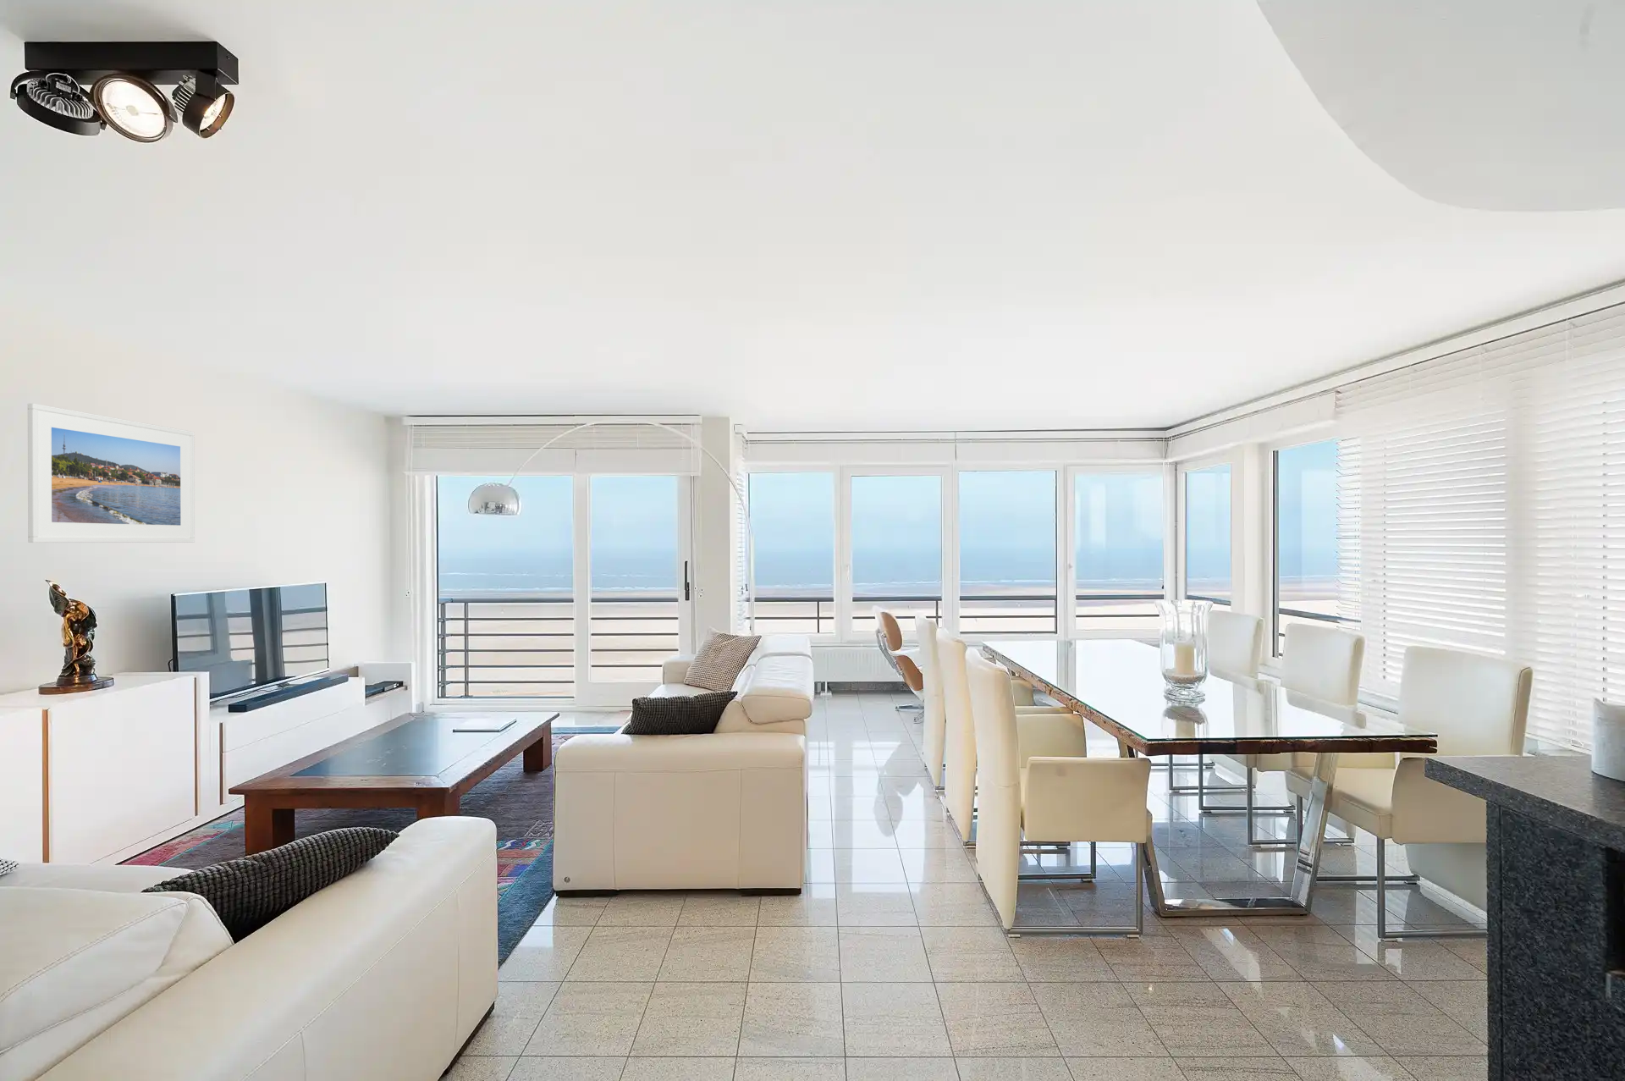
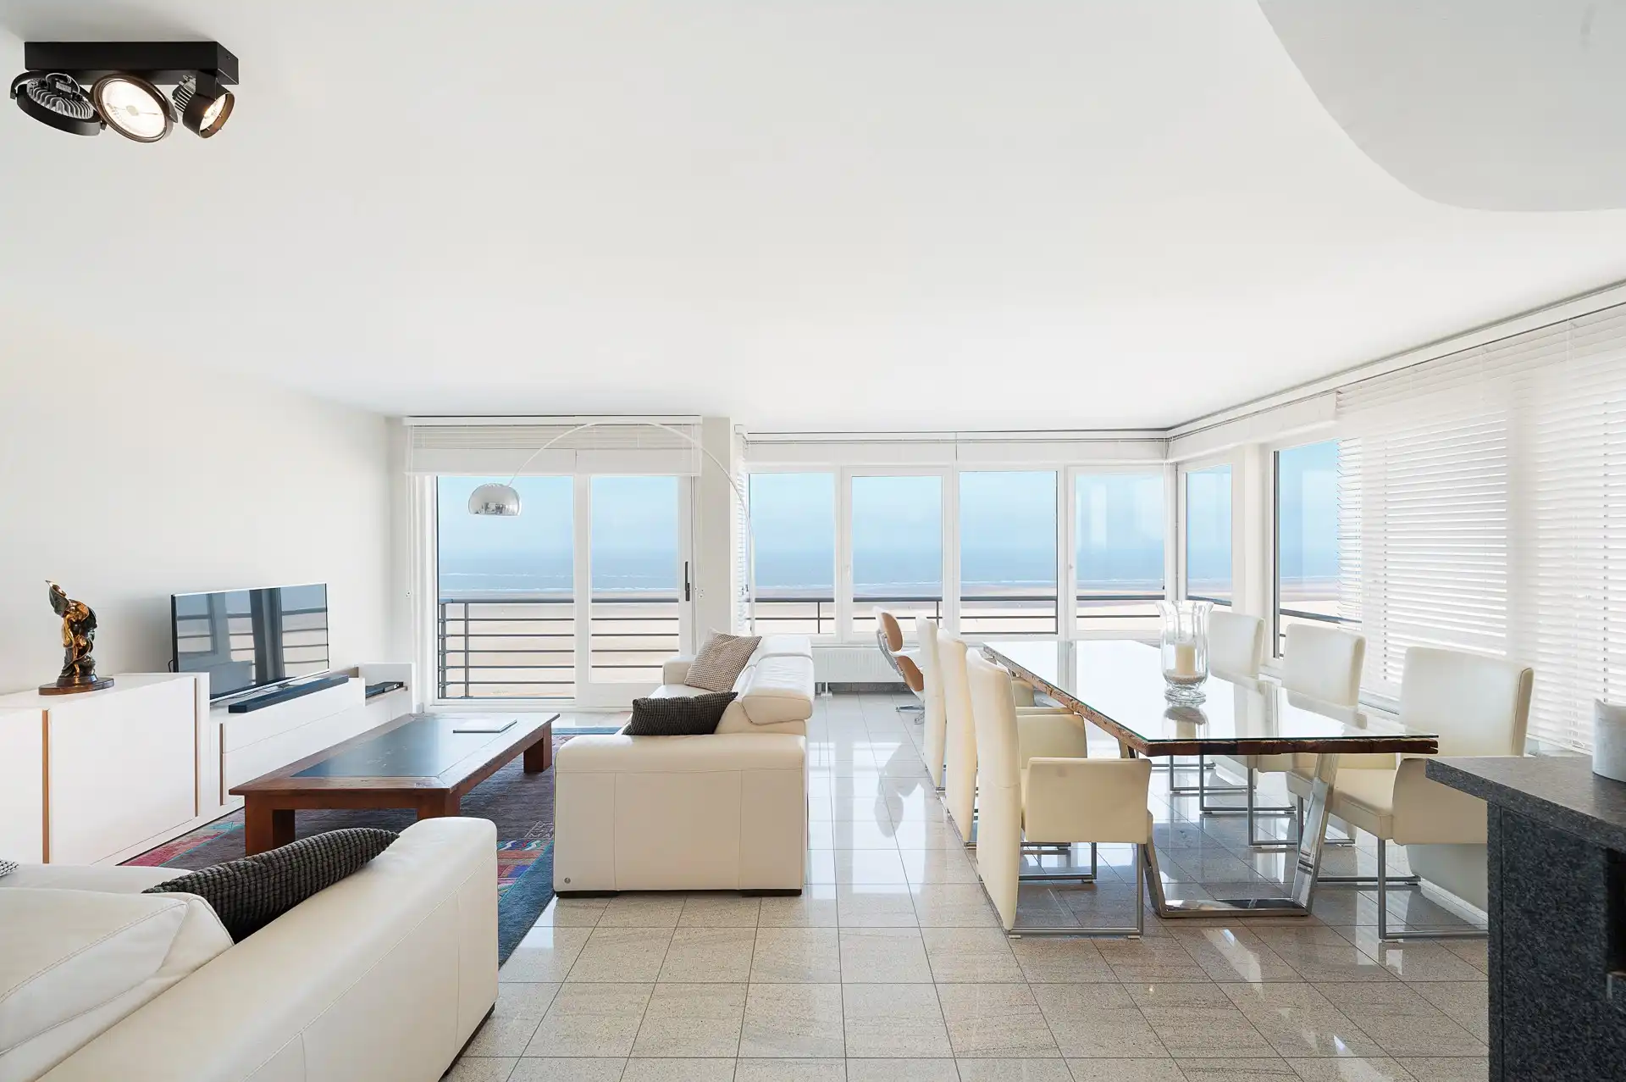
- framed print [27,402,195,543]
